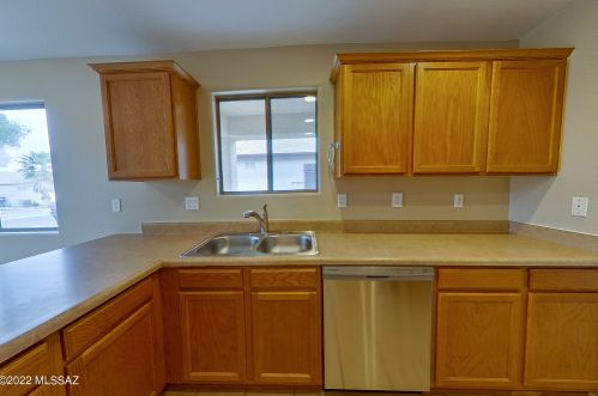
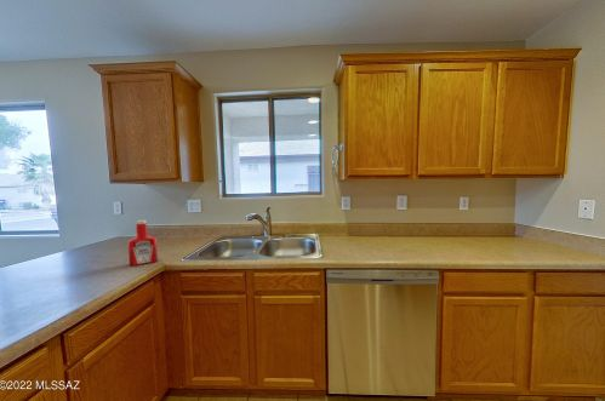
+ soap bottle [127,219,159,267]
